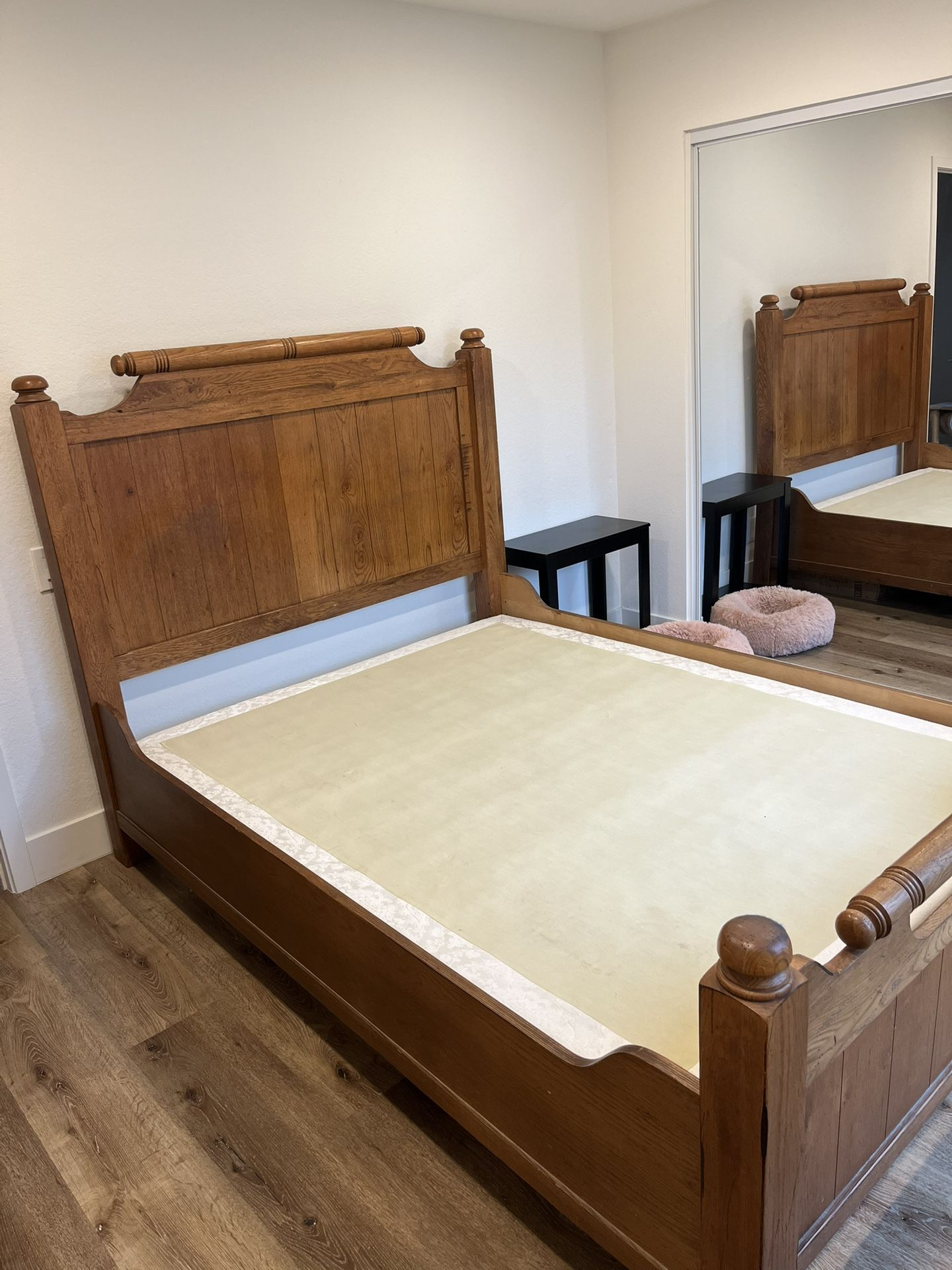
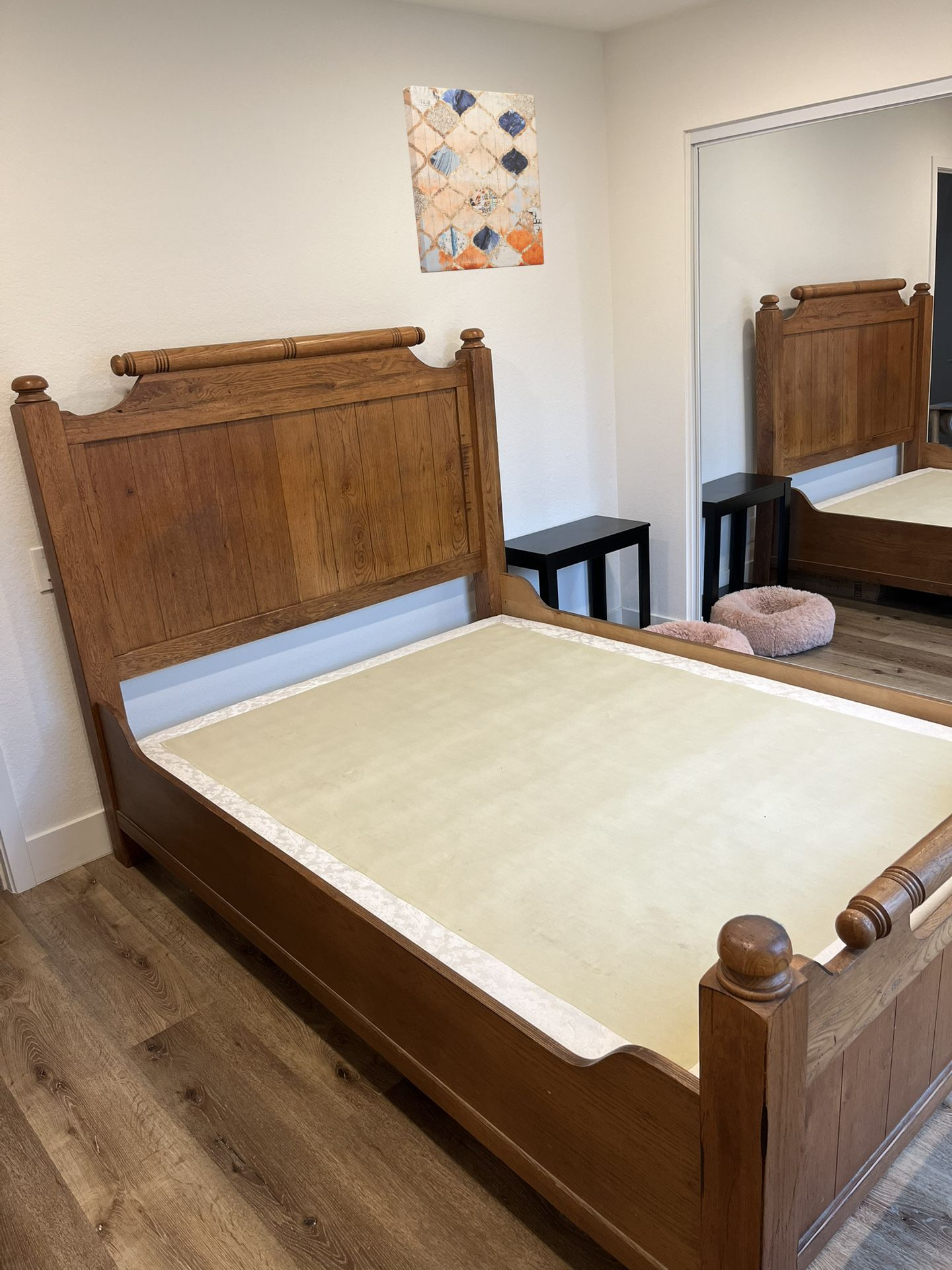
+ wall art [403,85,545,274]
